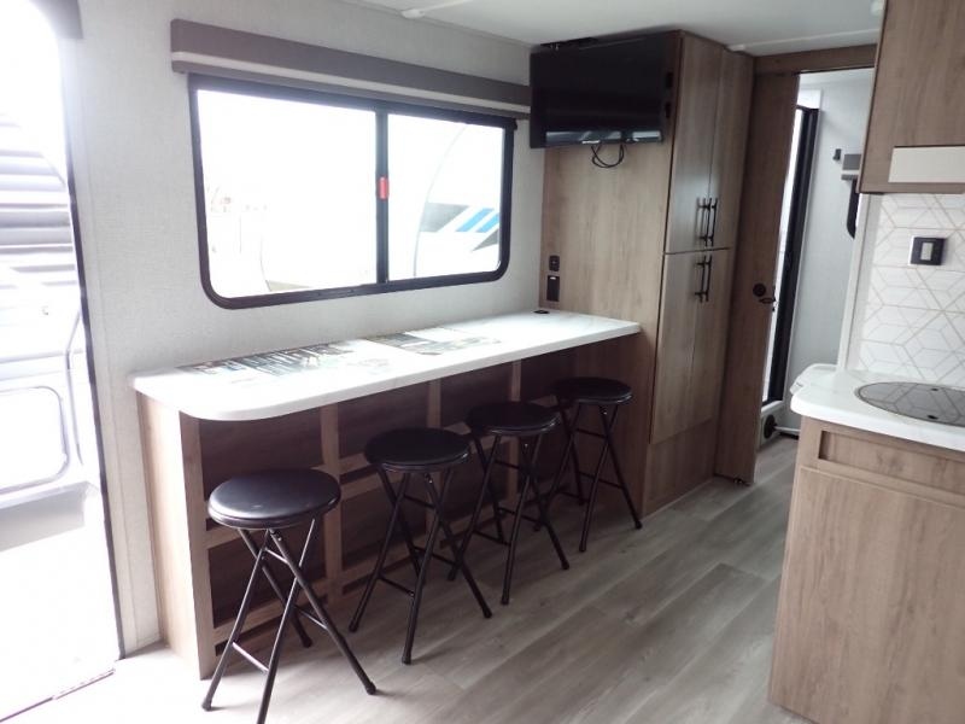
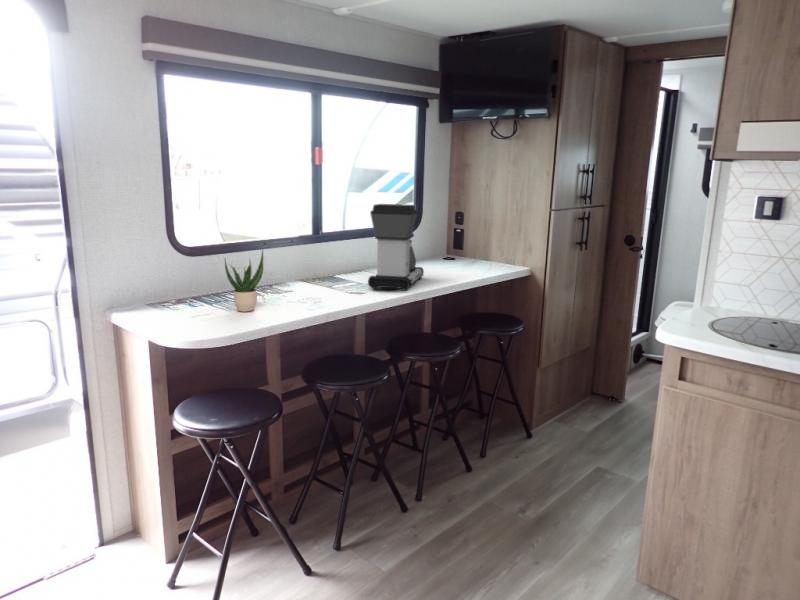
+ coffee maker [367,203,425,292]
+ potted plant [224,246,264,313]
